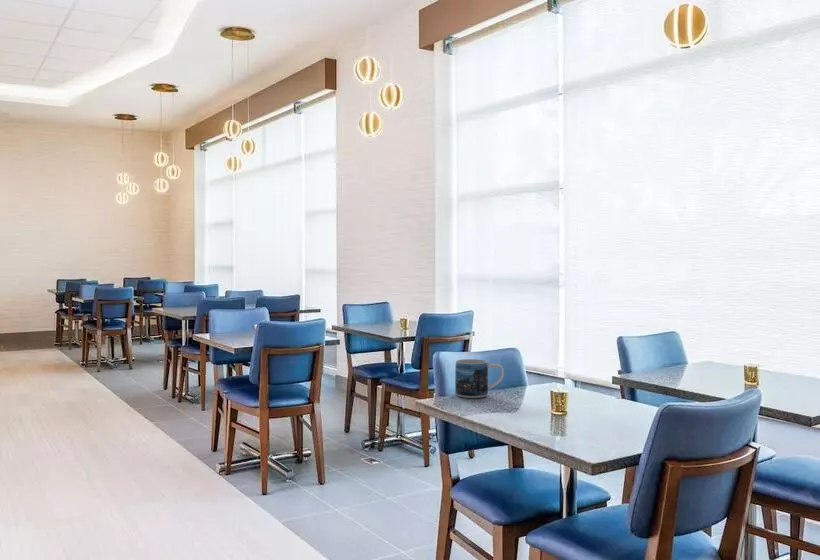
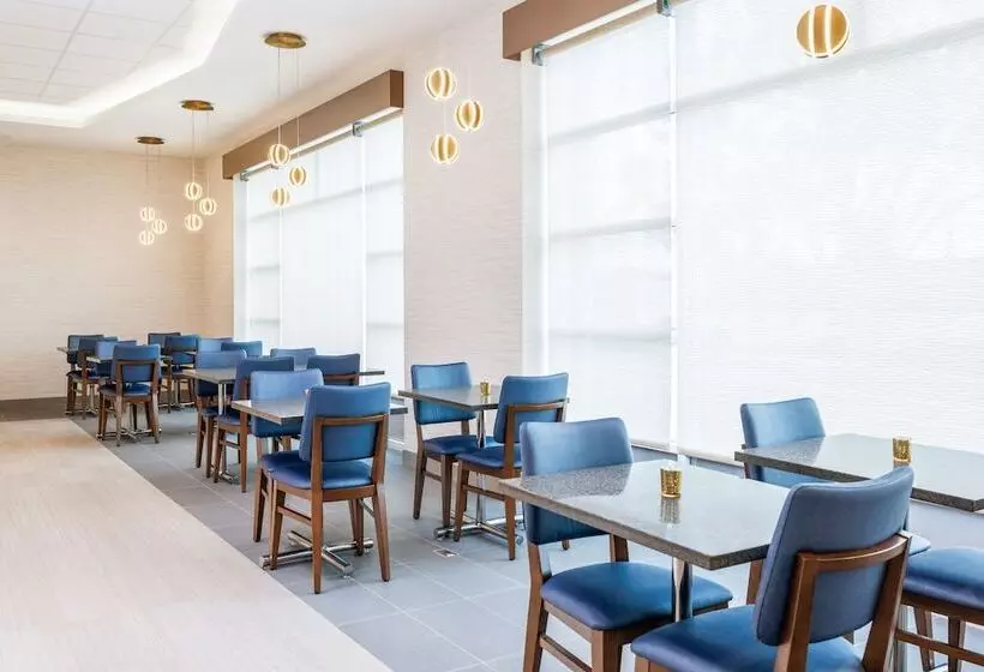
- mug [454,358,505,399]
